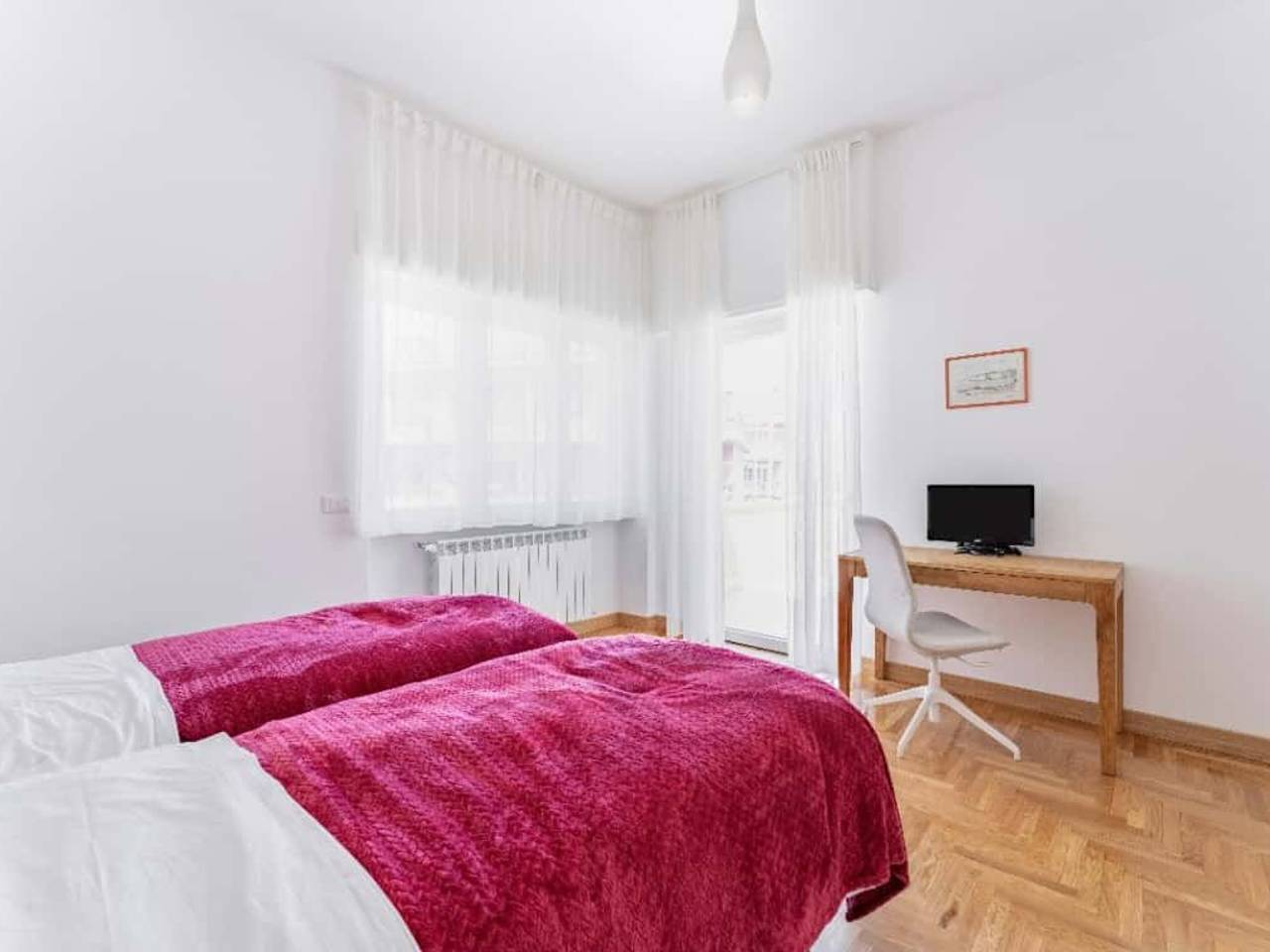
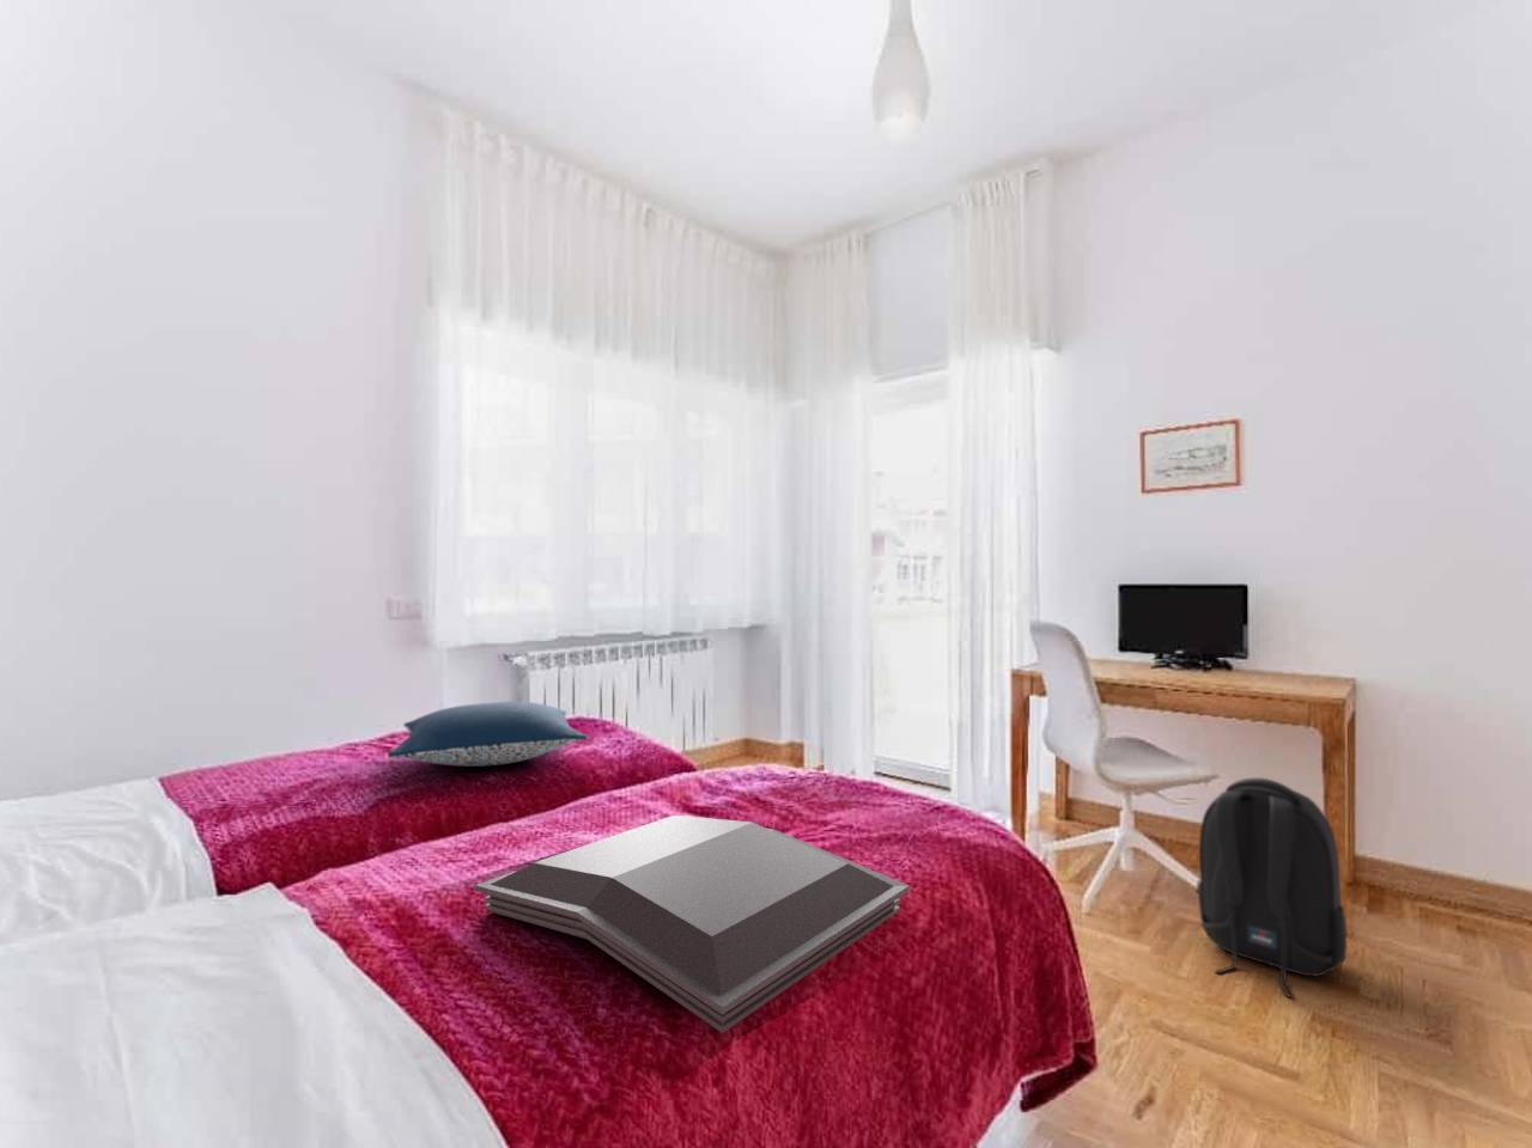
+ backpack [1194,777,1347,998]
+ pillow [386,701,589,768]
+ serving tray [474,814,911,1033]
